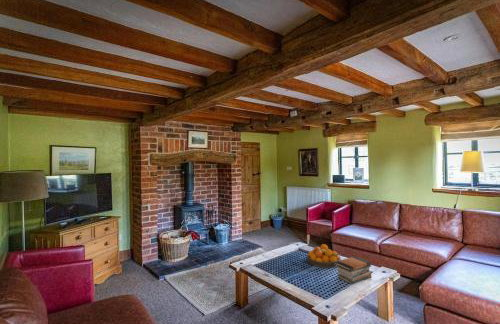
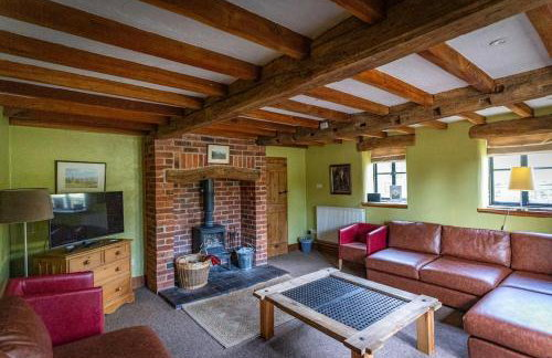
- fruit bowl [306,243,342,269]
- book stack [335,255,372,285]
